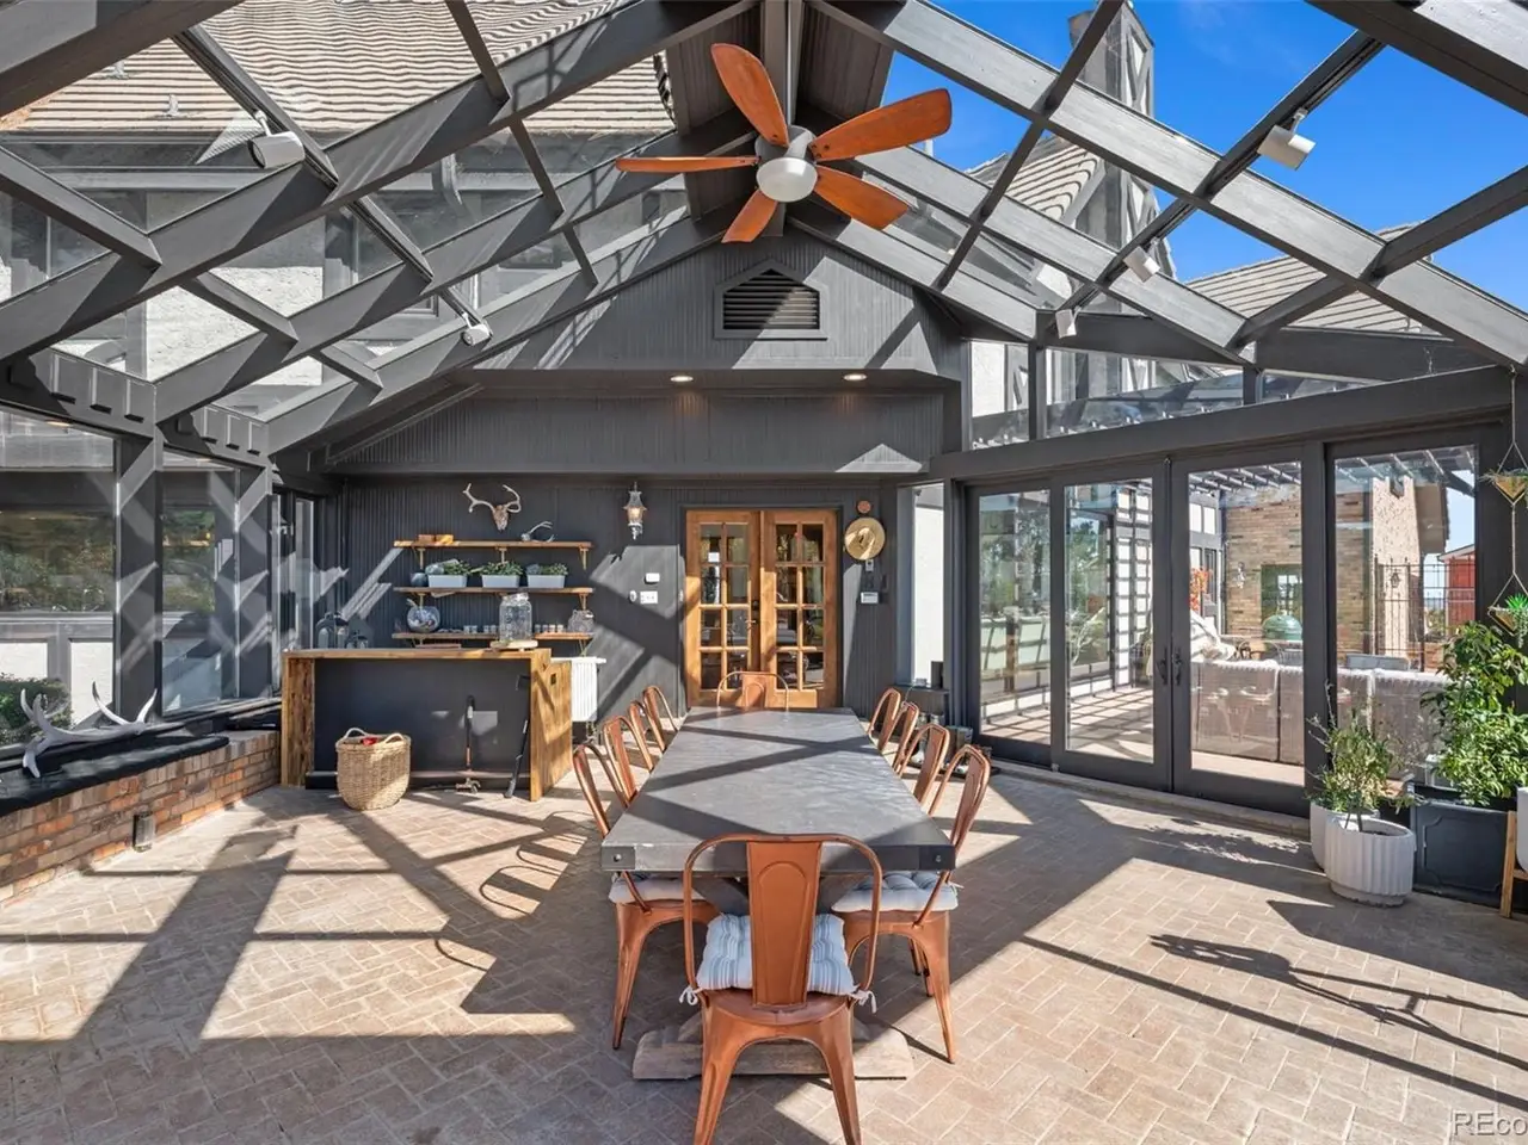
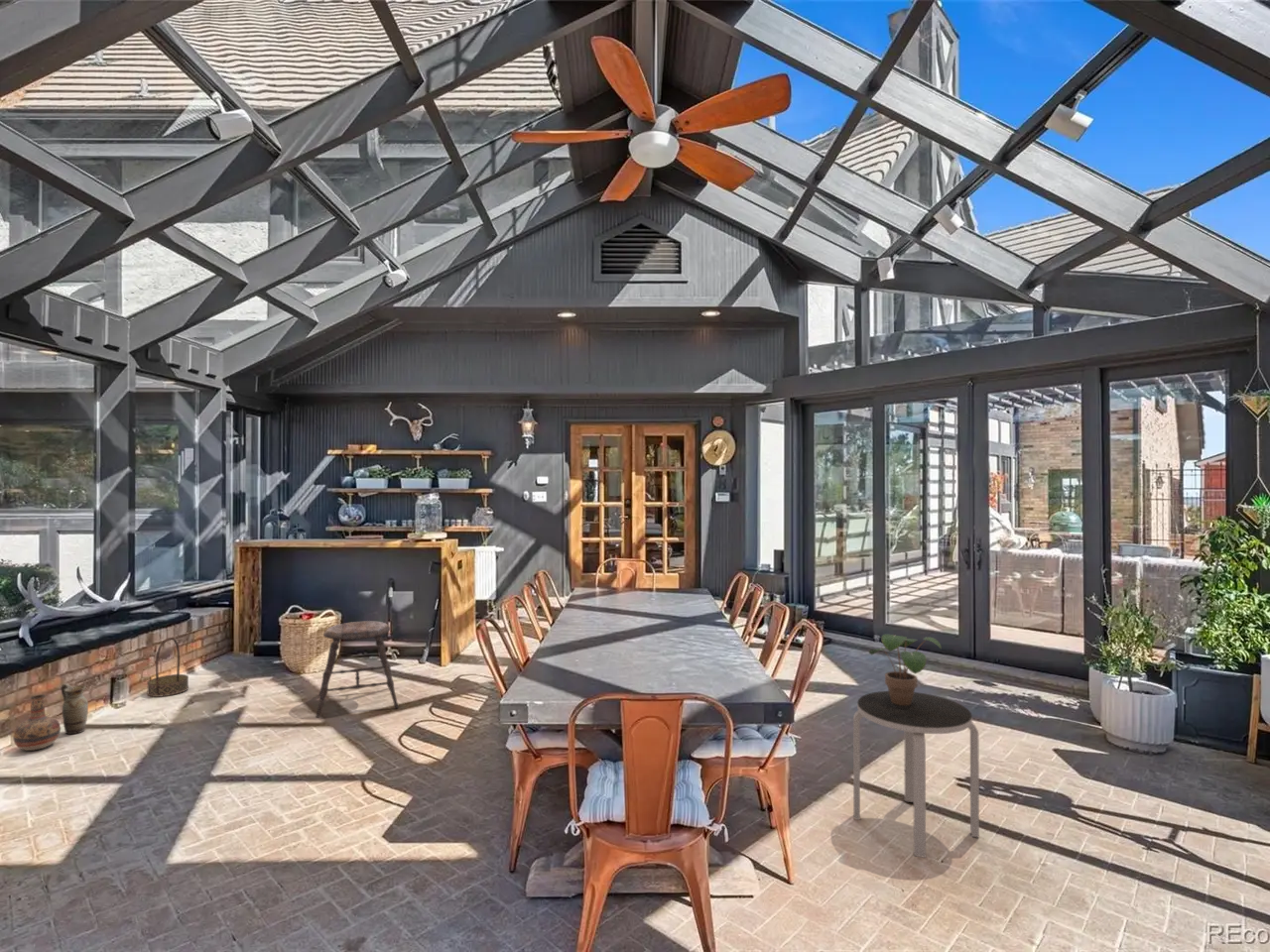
+ ceramic jug [60,682,89,735]
+ stool [315,620,400,719]
+ side table [852,690,980,859]
+ vase [12,694,62,752]
+ basket [146,637,190,698]
+ potted plant [868,633,943,705]
